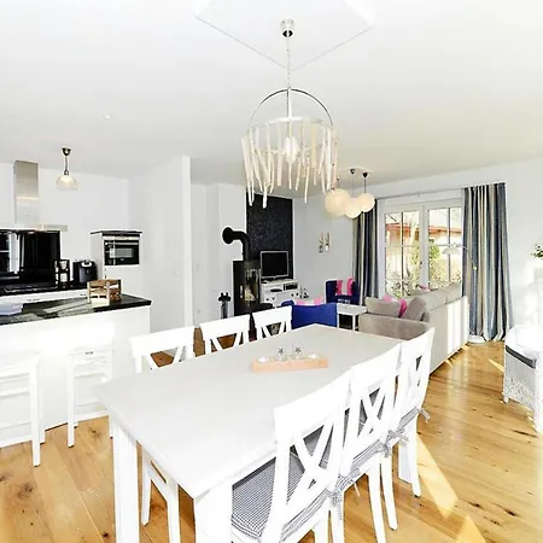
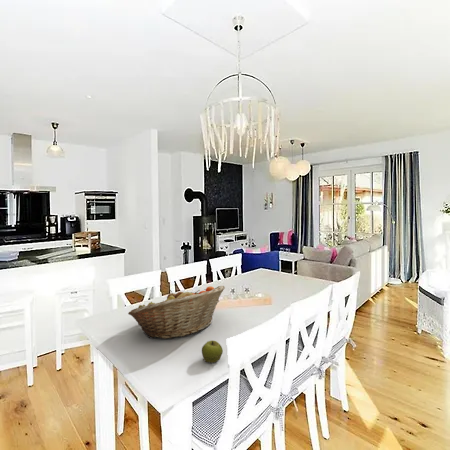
+ apple [201,340,224,364]
+ fruit basket [127,285,226,340]
